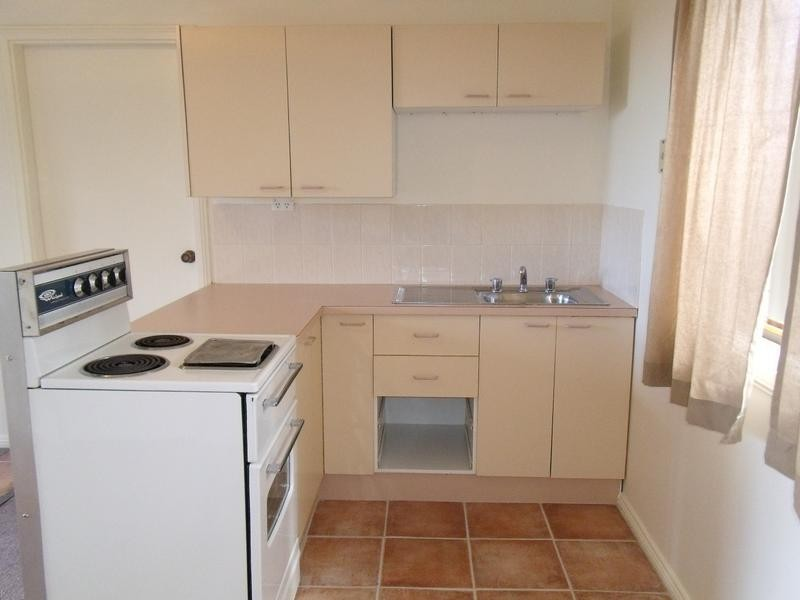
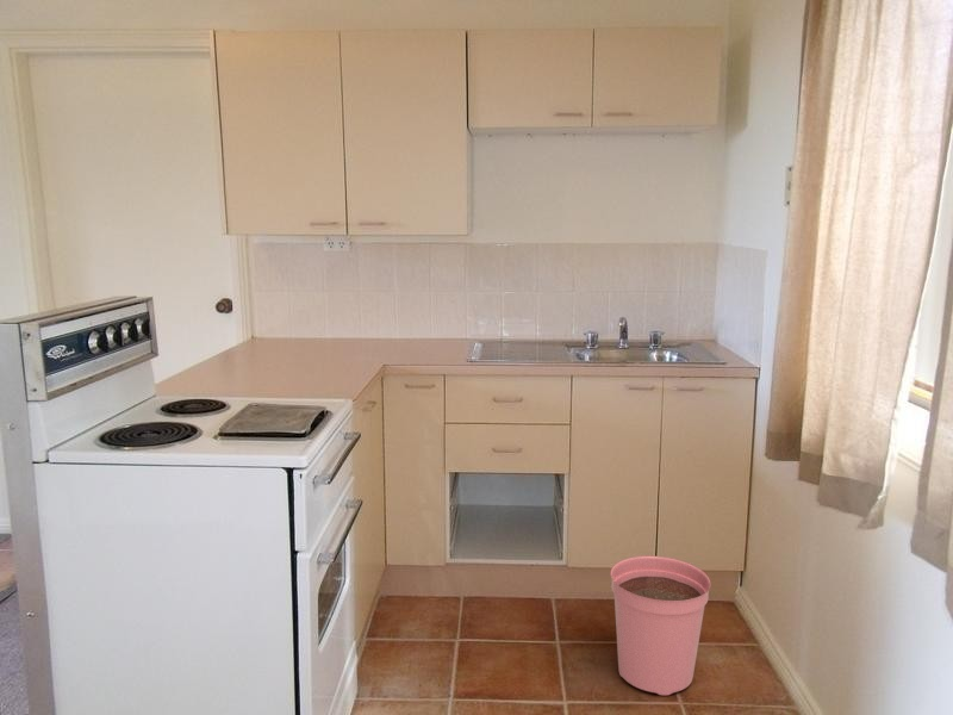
+ plant pot [610,555,712,696]
